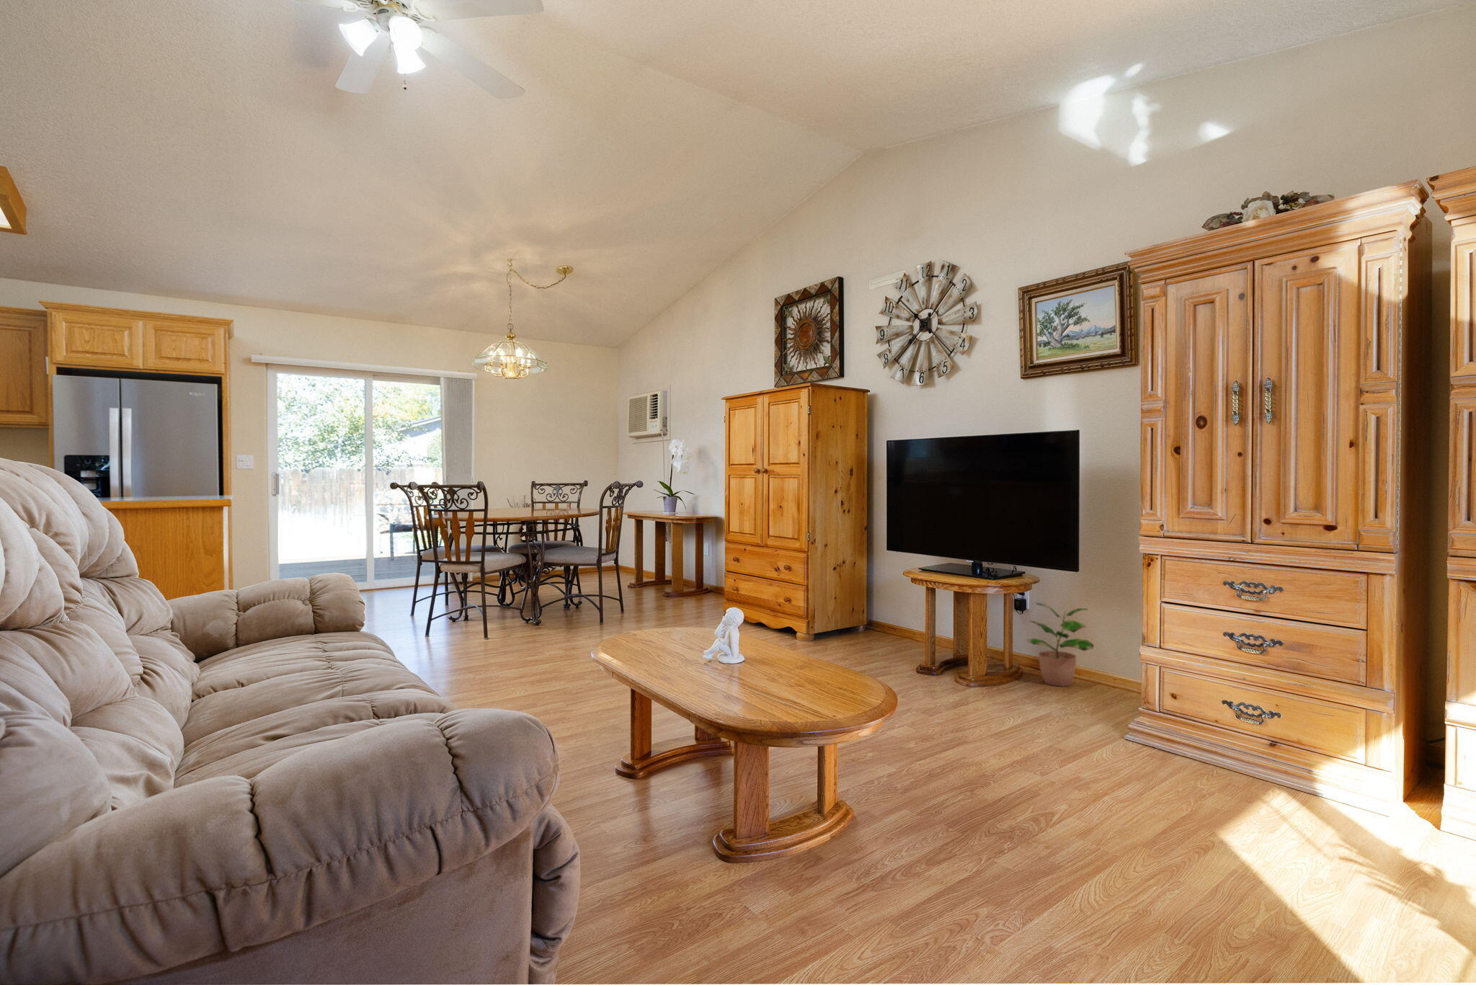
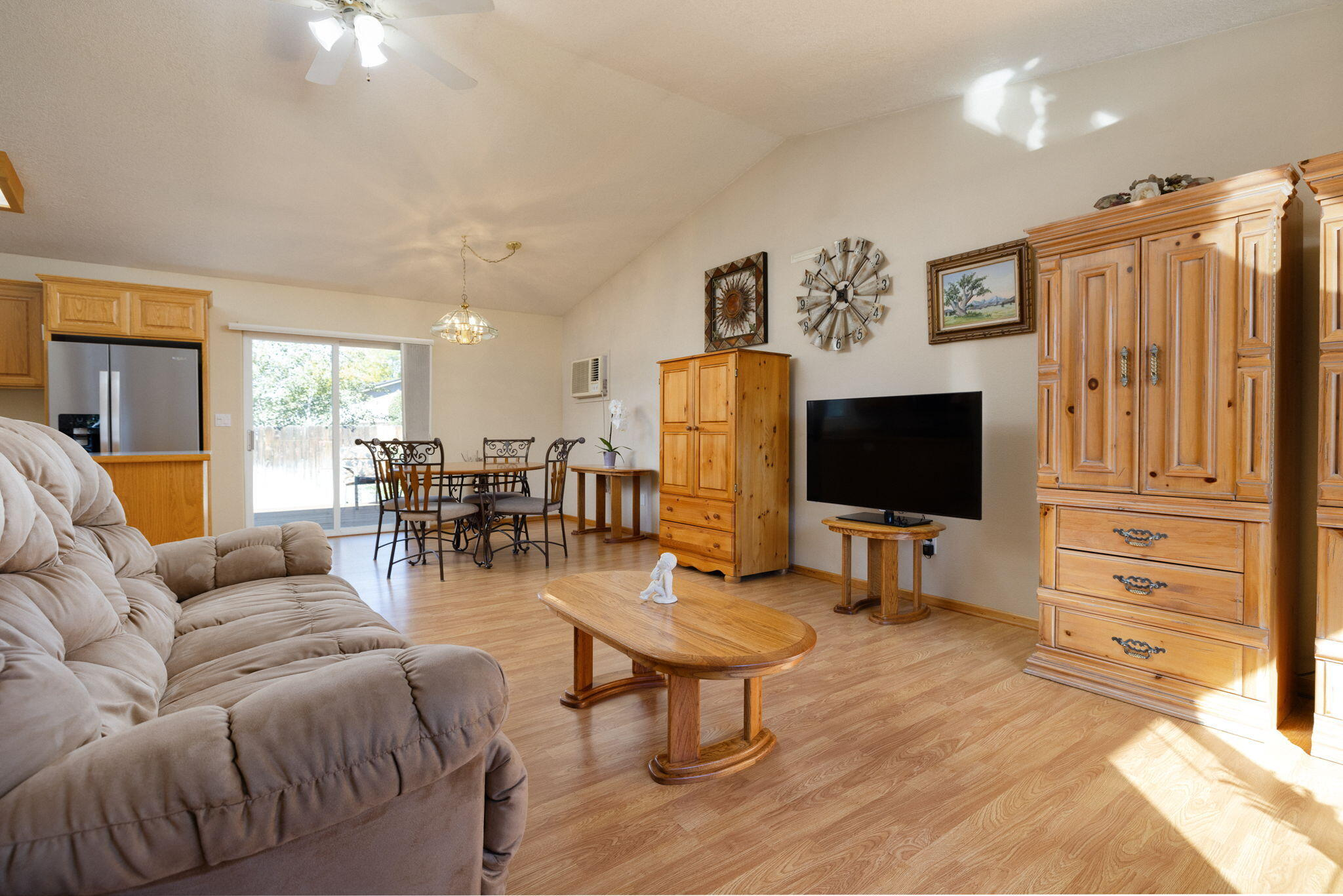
- potted plant [1026,601,1095,687]
